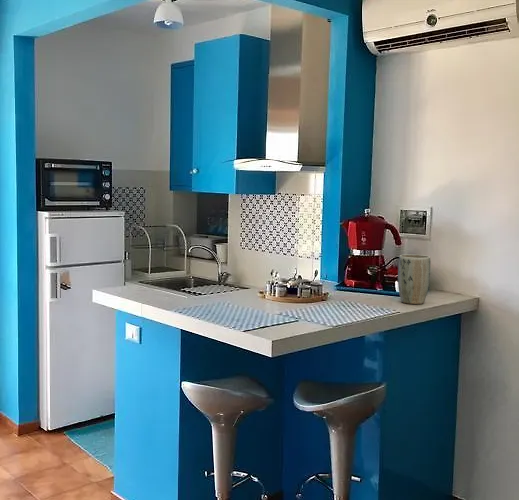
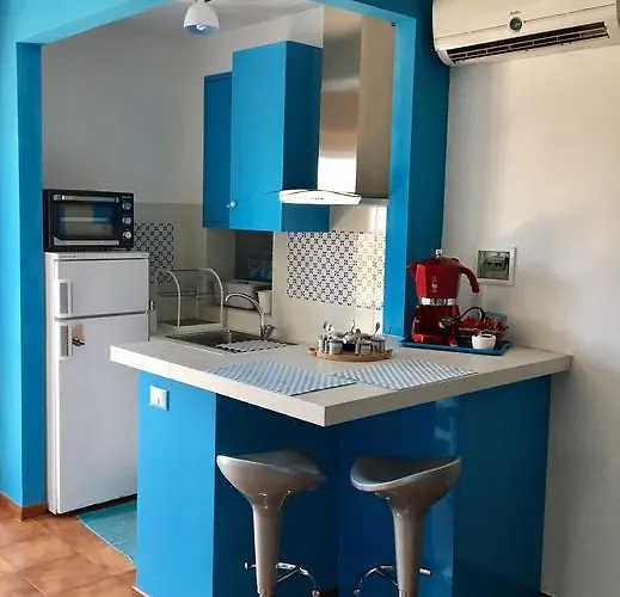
- plant pot [397,253,431,305]
